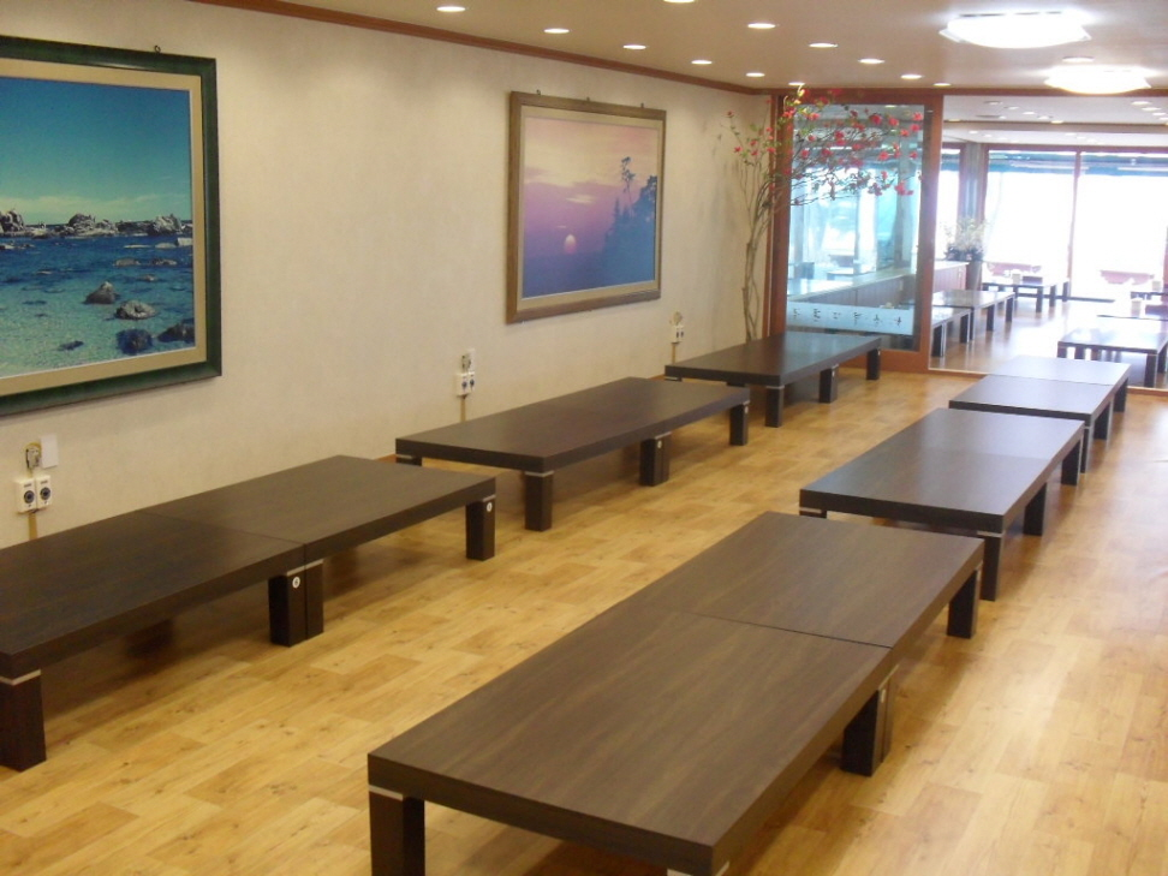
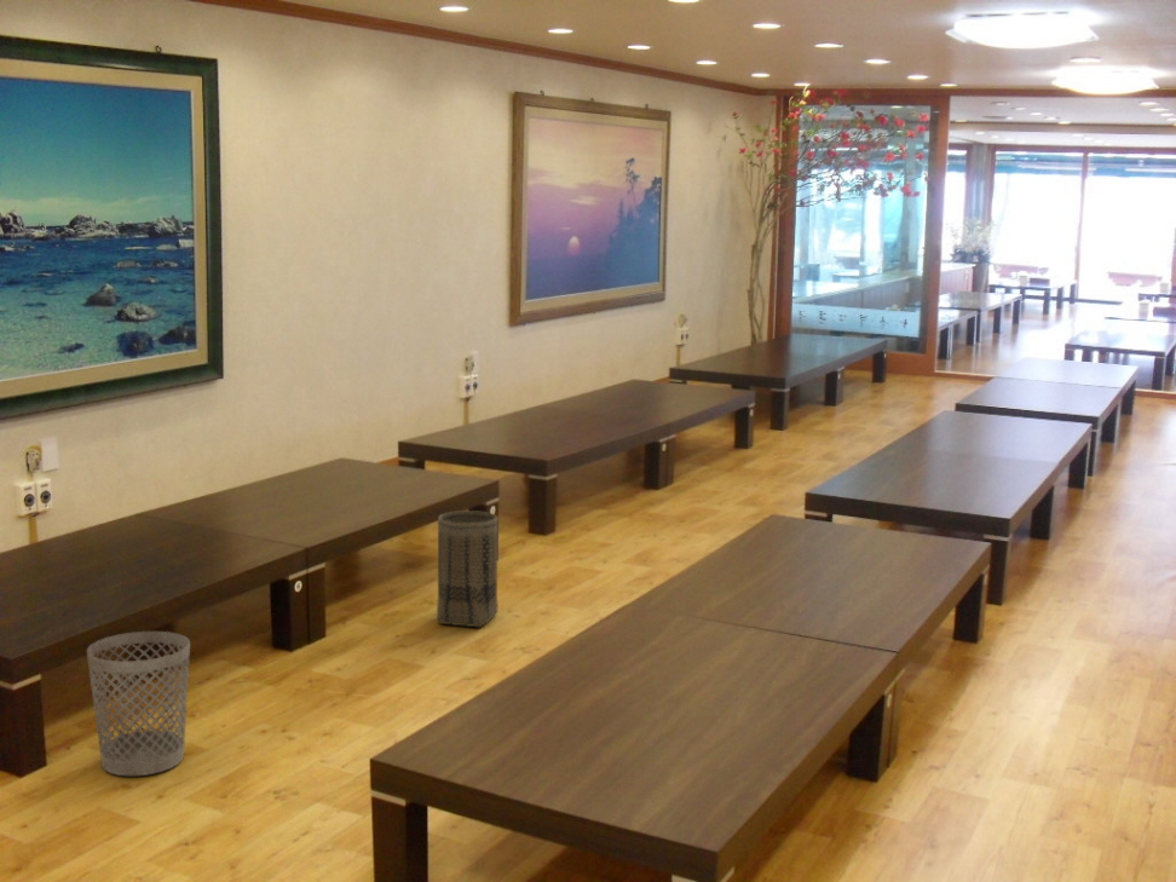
+ basket [436,509,498,628]
+ wastebasket [86,630,191,777]
